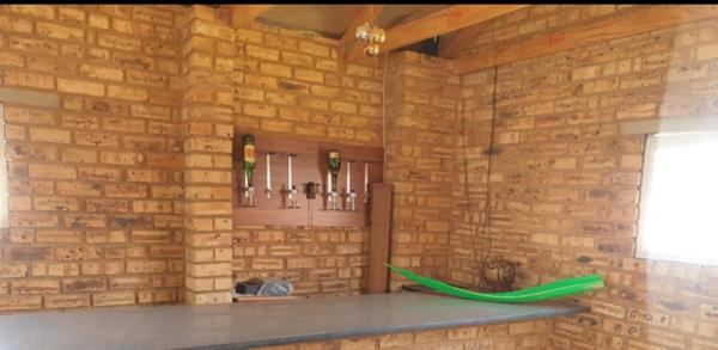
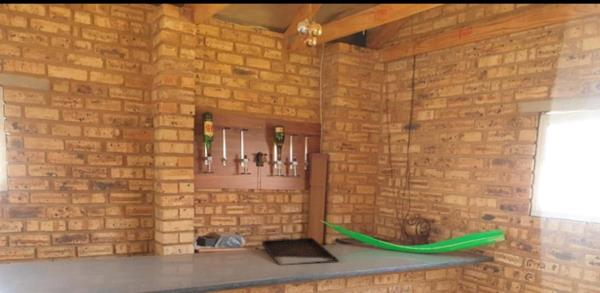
+ serving tray [260,237,340,266]
